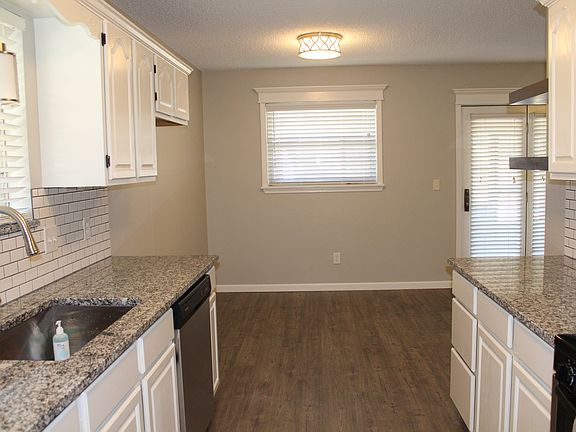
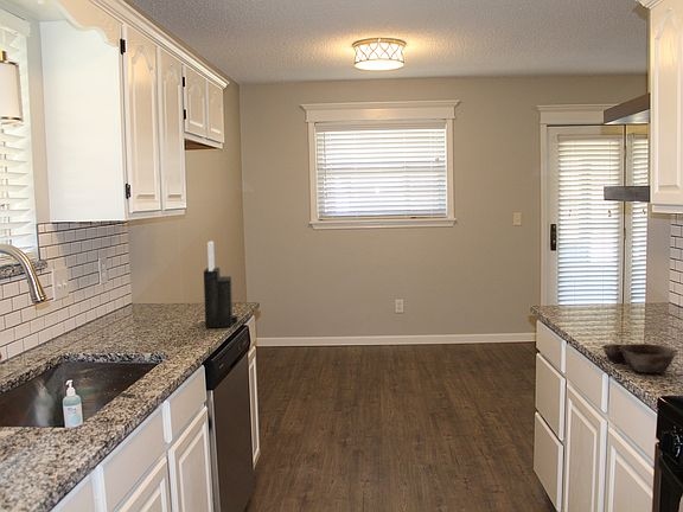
+ bowl [601,343,678,375]
+ knife block [203,241,238,328]
